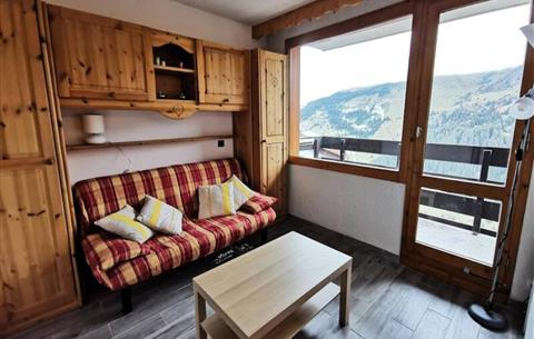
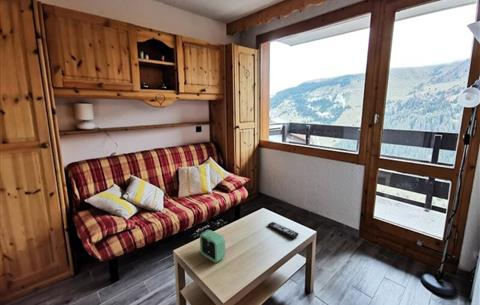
+ remote control [267,221,300,239]
+ alarm clock [199,229,226,263]
